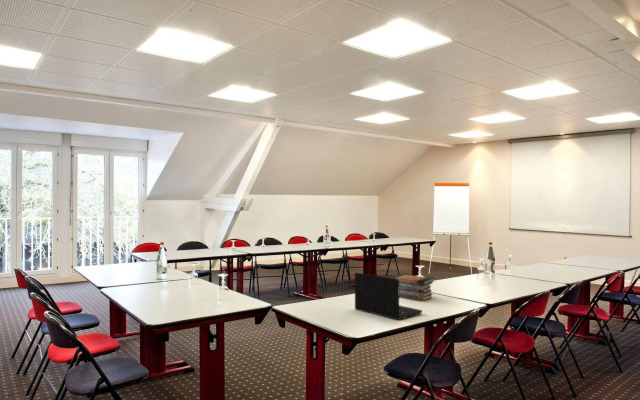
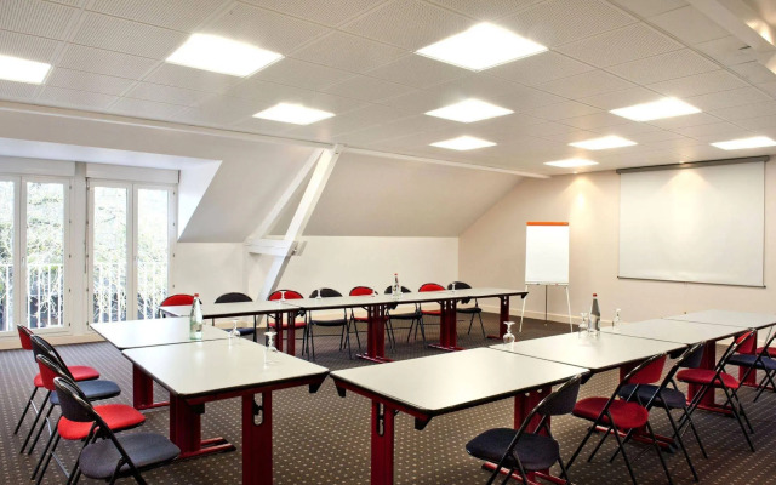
- book stack [389,273,435,302]
- laptop [354,272,423,321]
